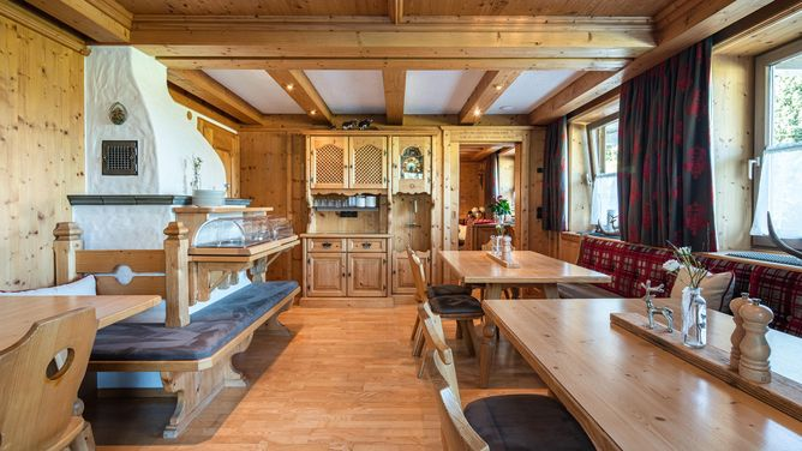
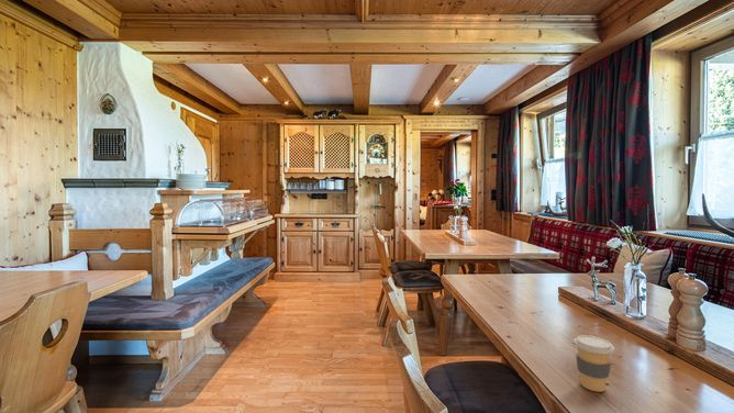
+ coffee cup [572,334,615,393]
